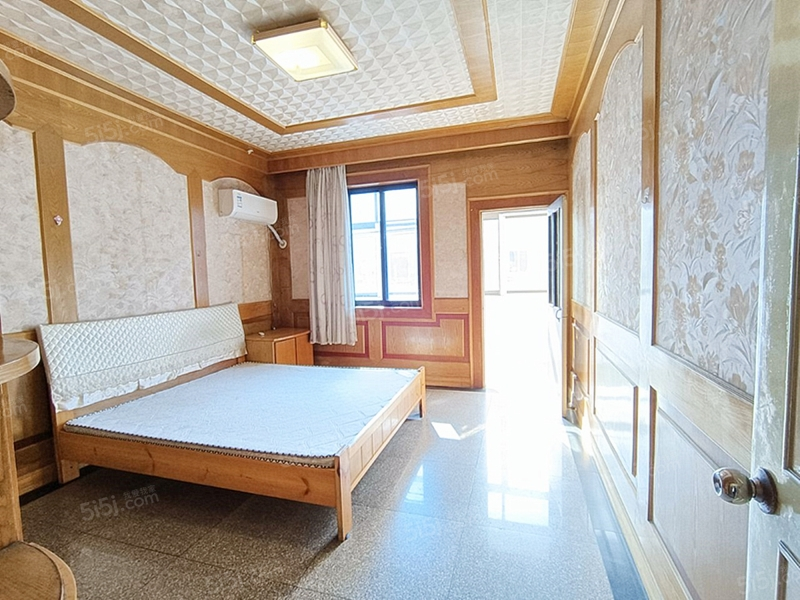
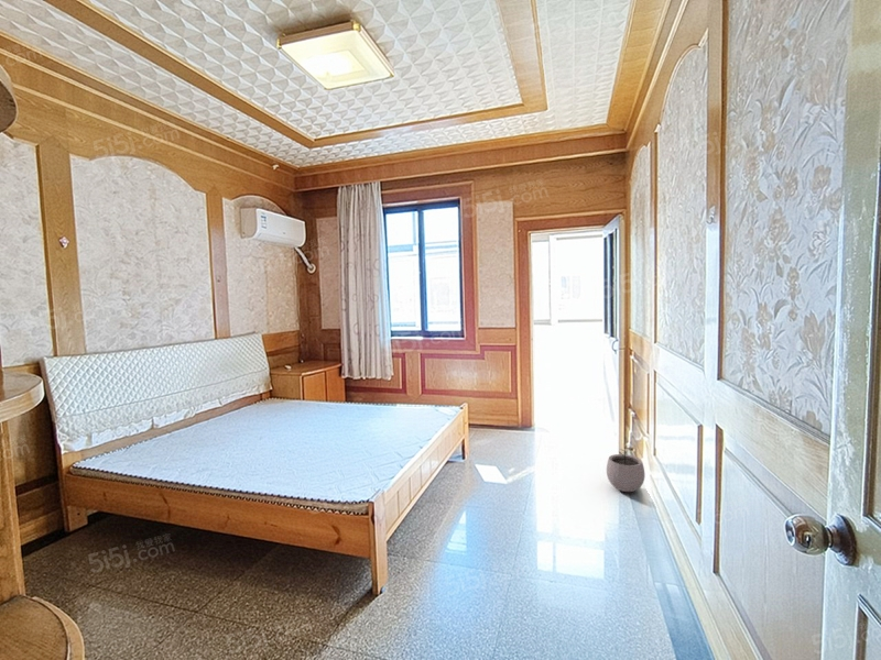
+ plant pot [606,447,646,493]
